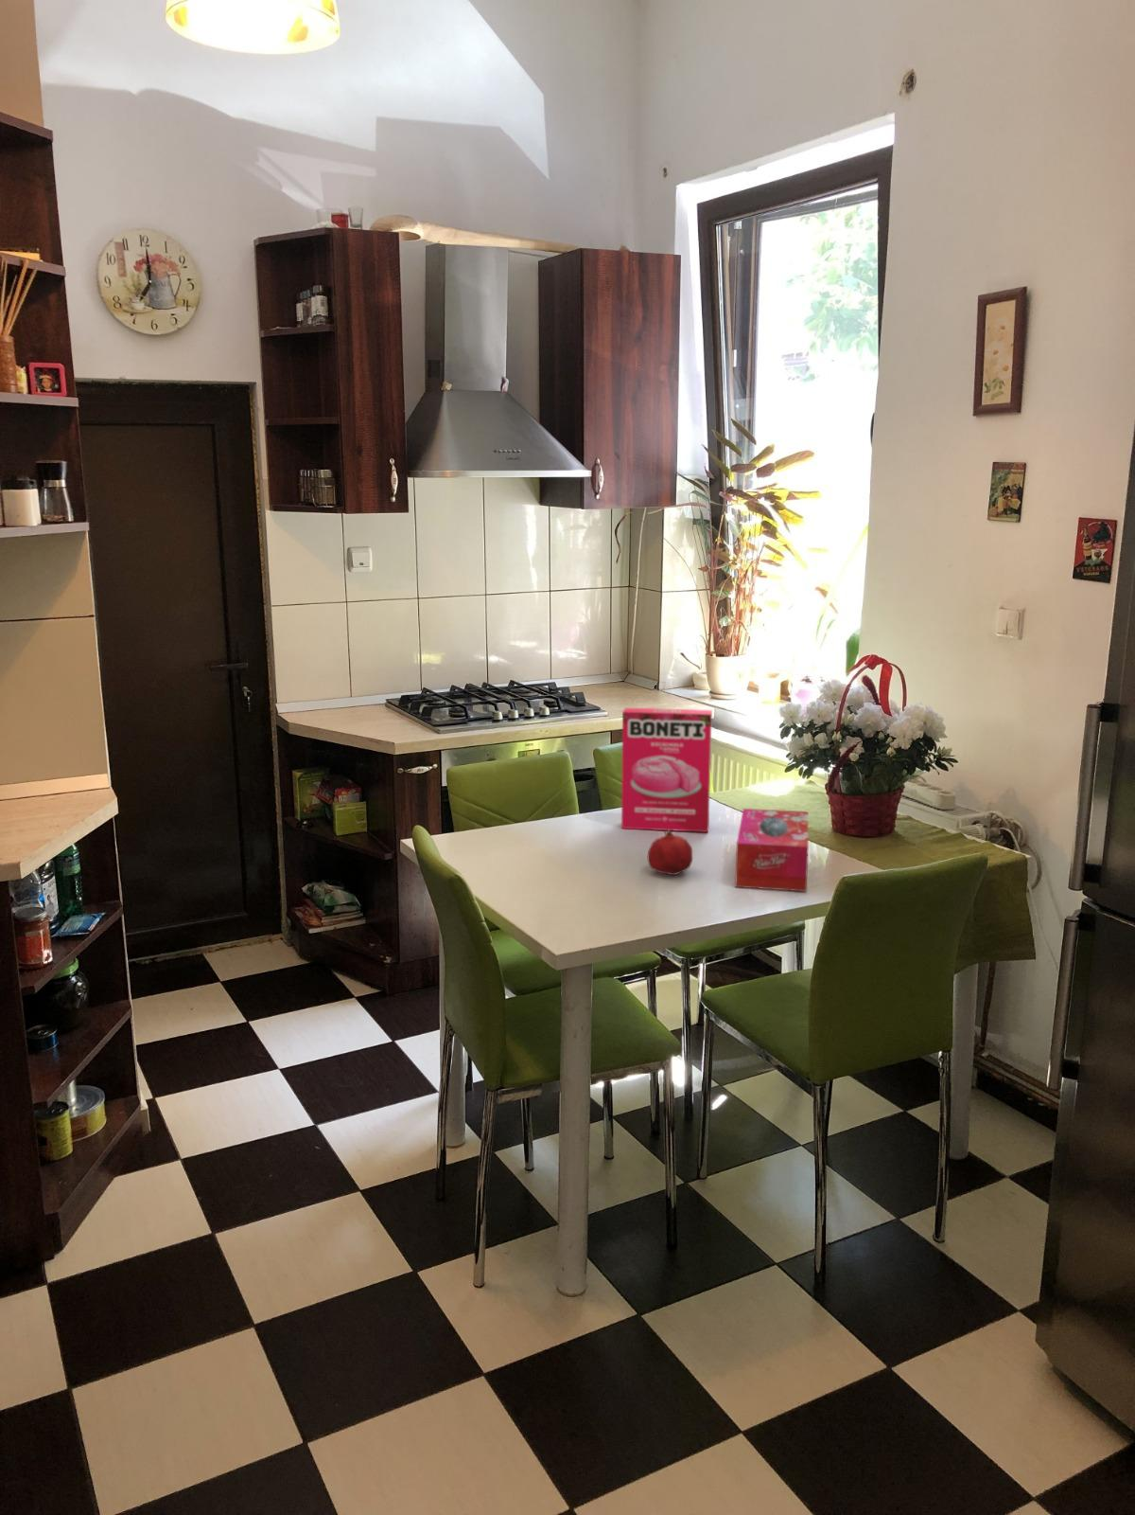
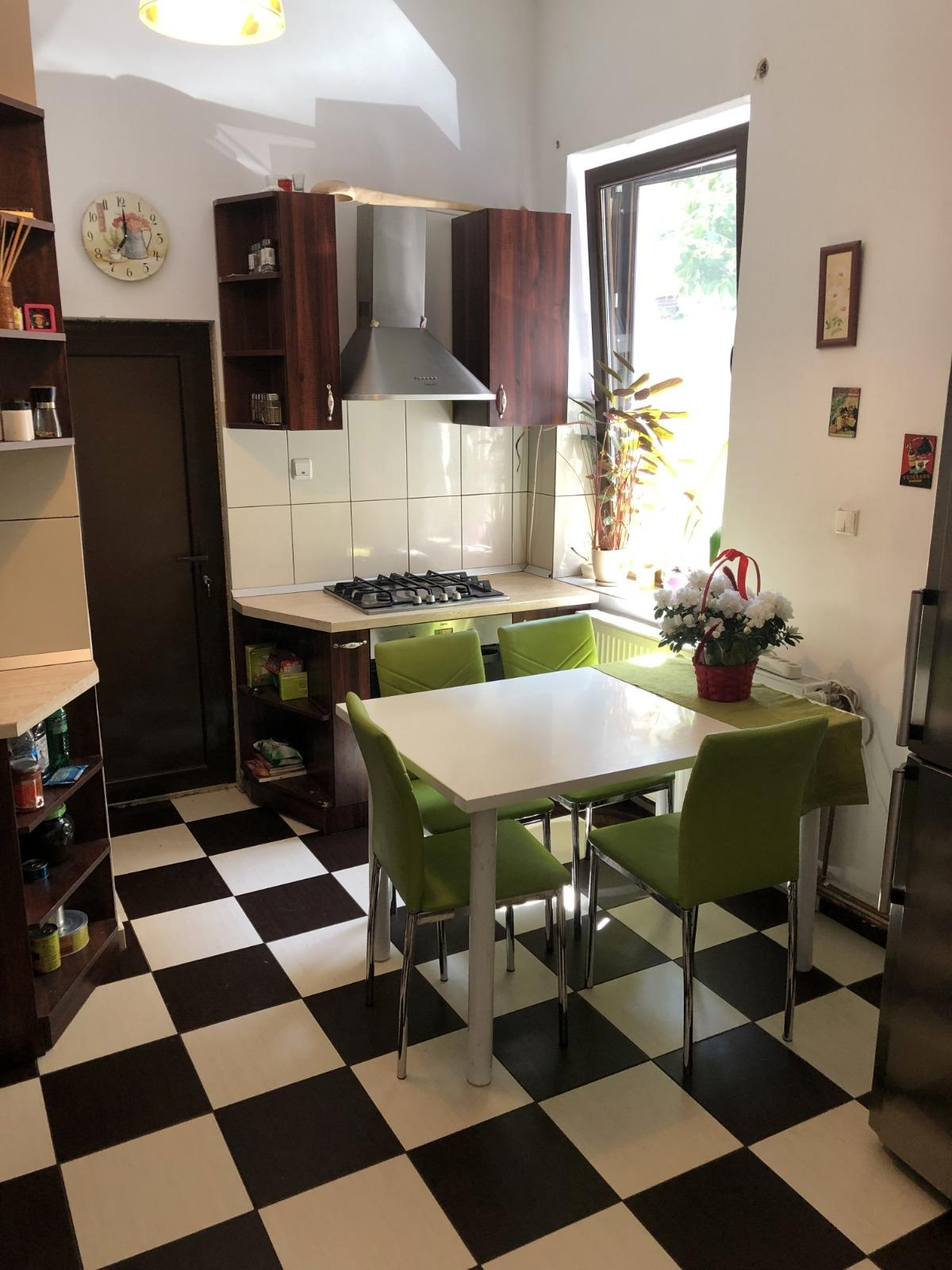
- fruit [647,829,694,876]
- cereal box [620,707,713,833]
- tissue box [734,808,810,892]
